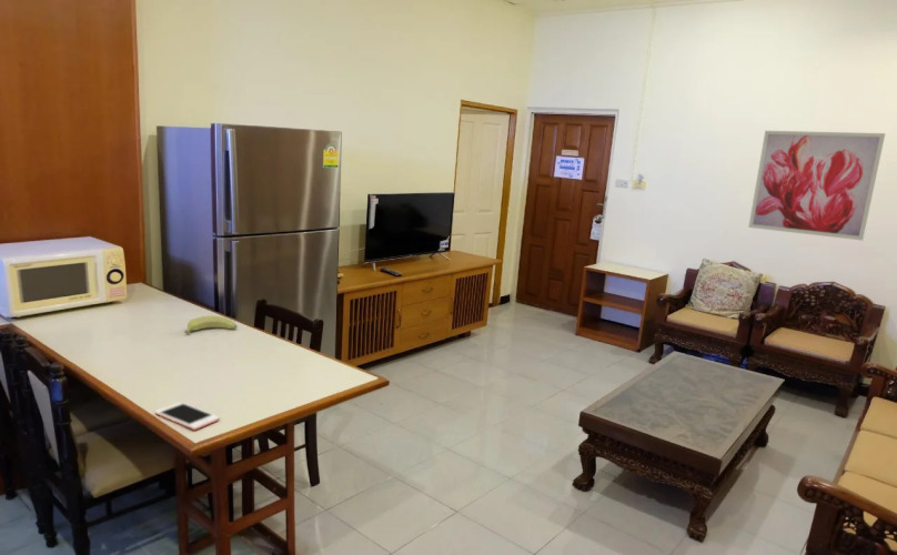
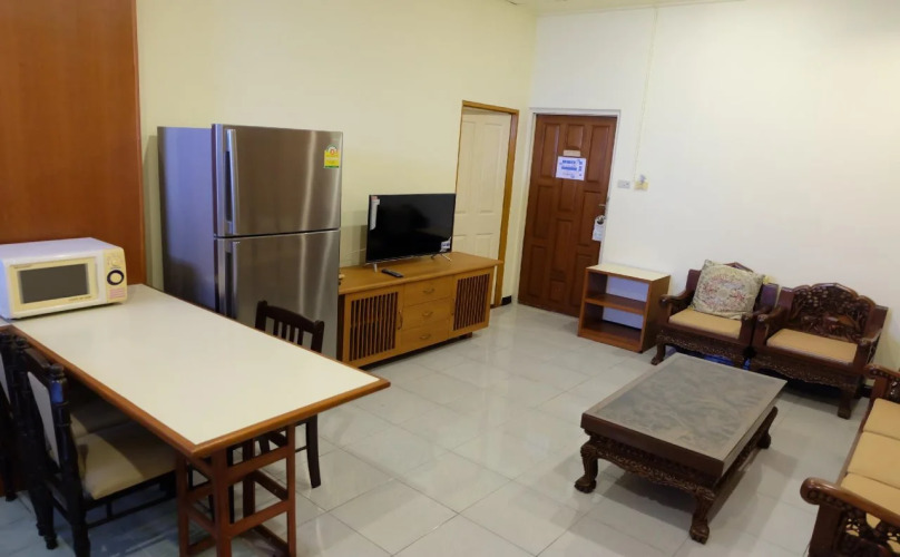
- banana [183,315,238,335]
- wall art [747,130,886,241]
- cell phone [154,401,220,431]
